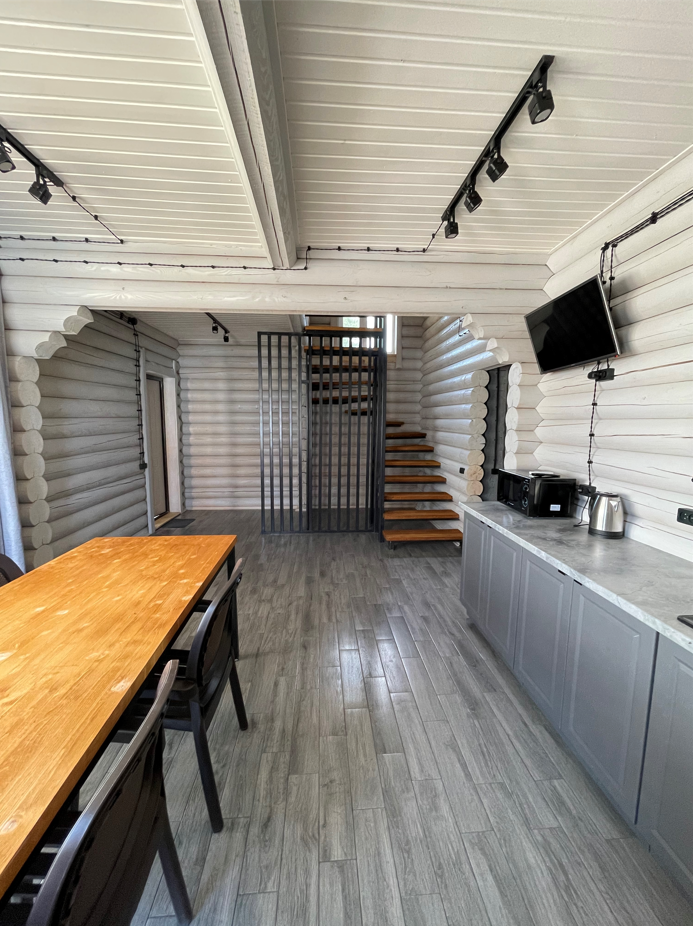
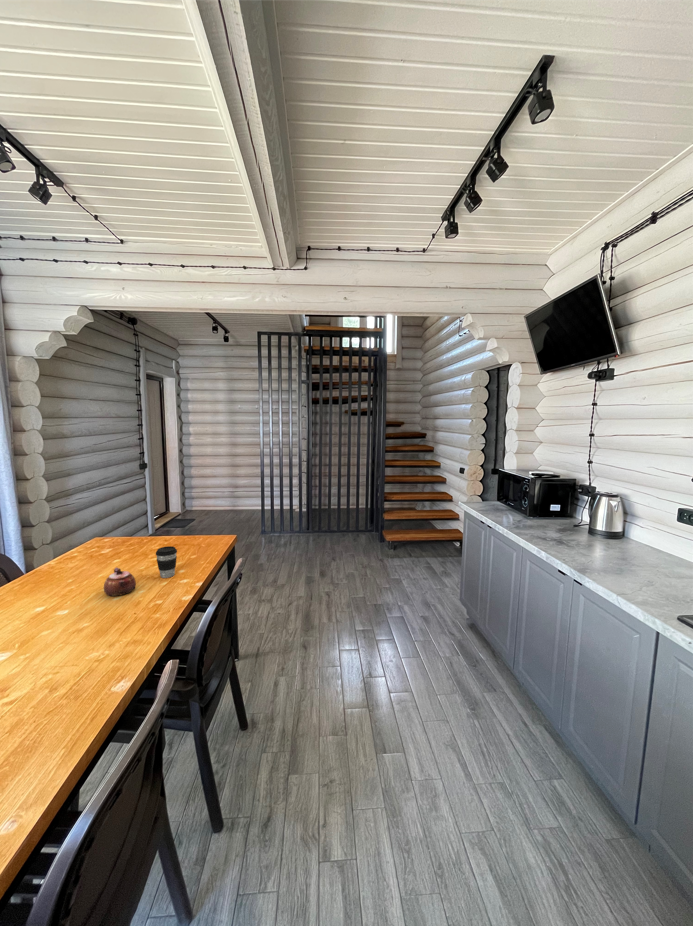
+ teapot [103,566,137,597]
+ coffee cup [155,545,178,579]
